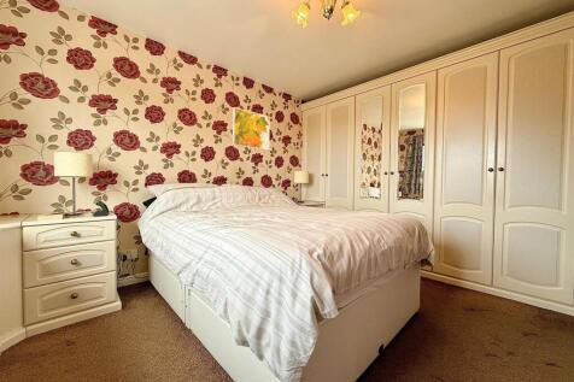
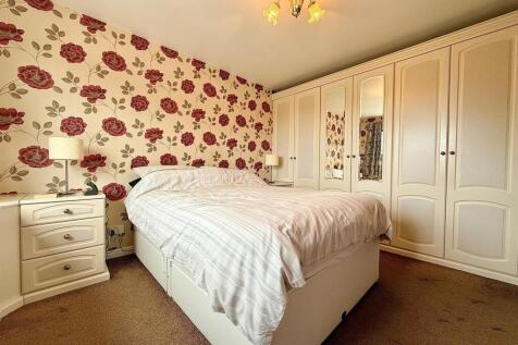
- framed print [232,106,270,151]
